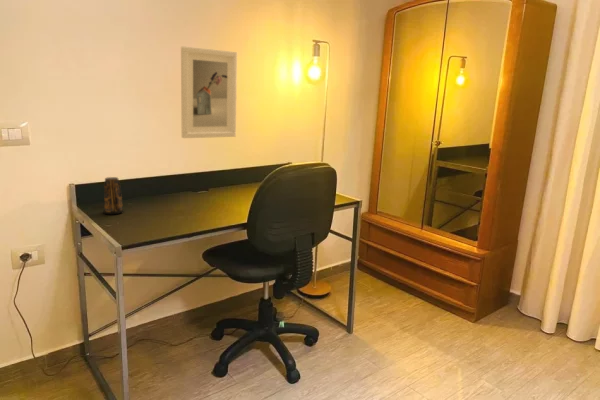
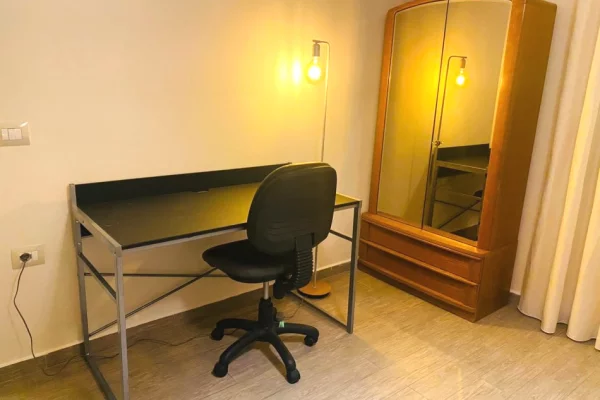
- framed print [180,45,238,139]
- candle [102,176,124,216]
